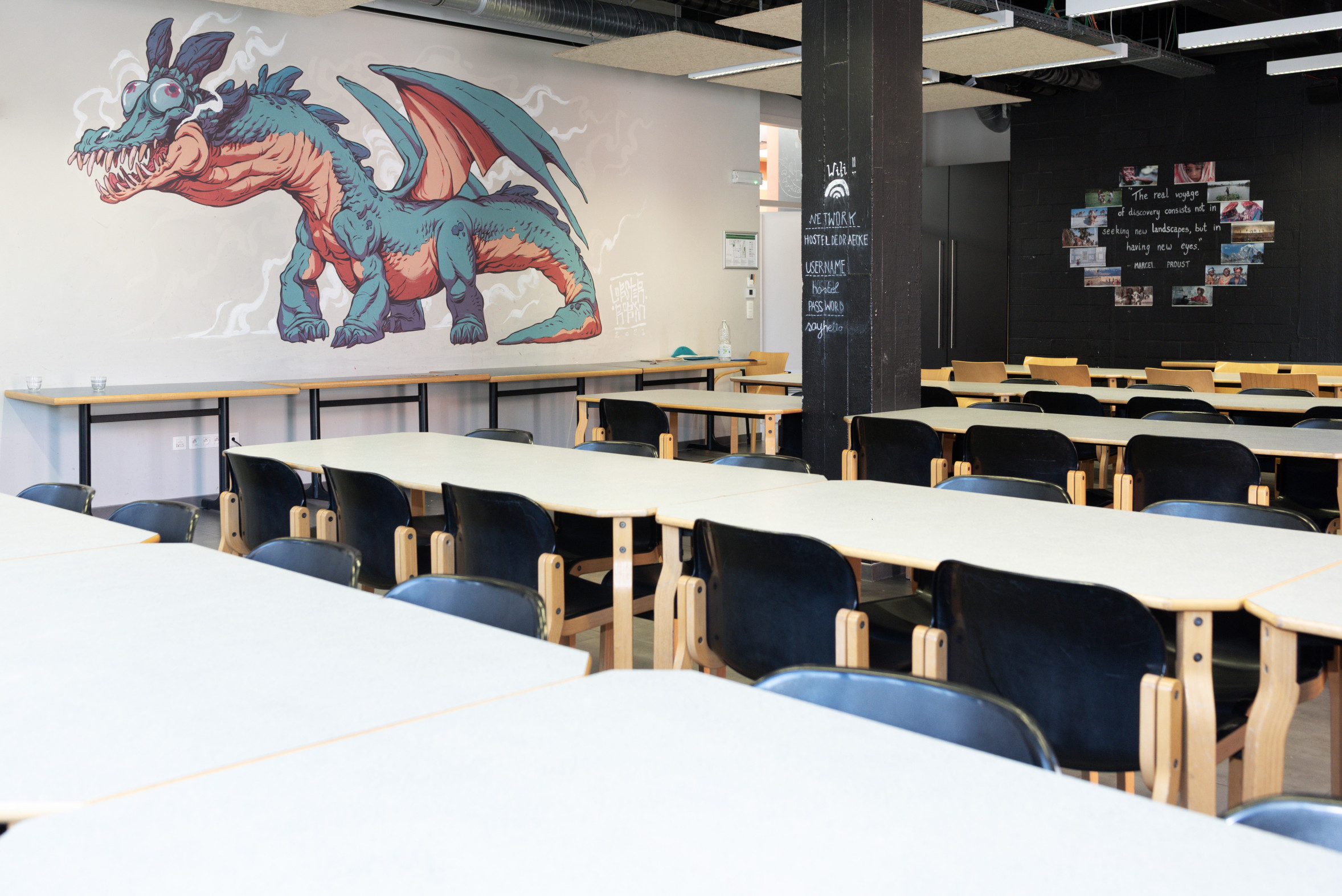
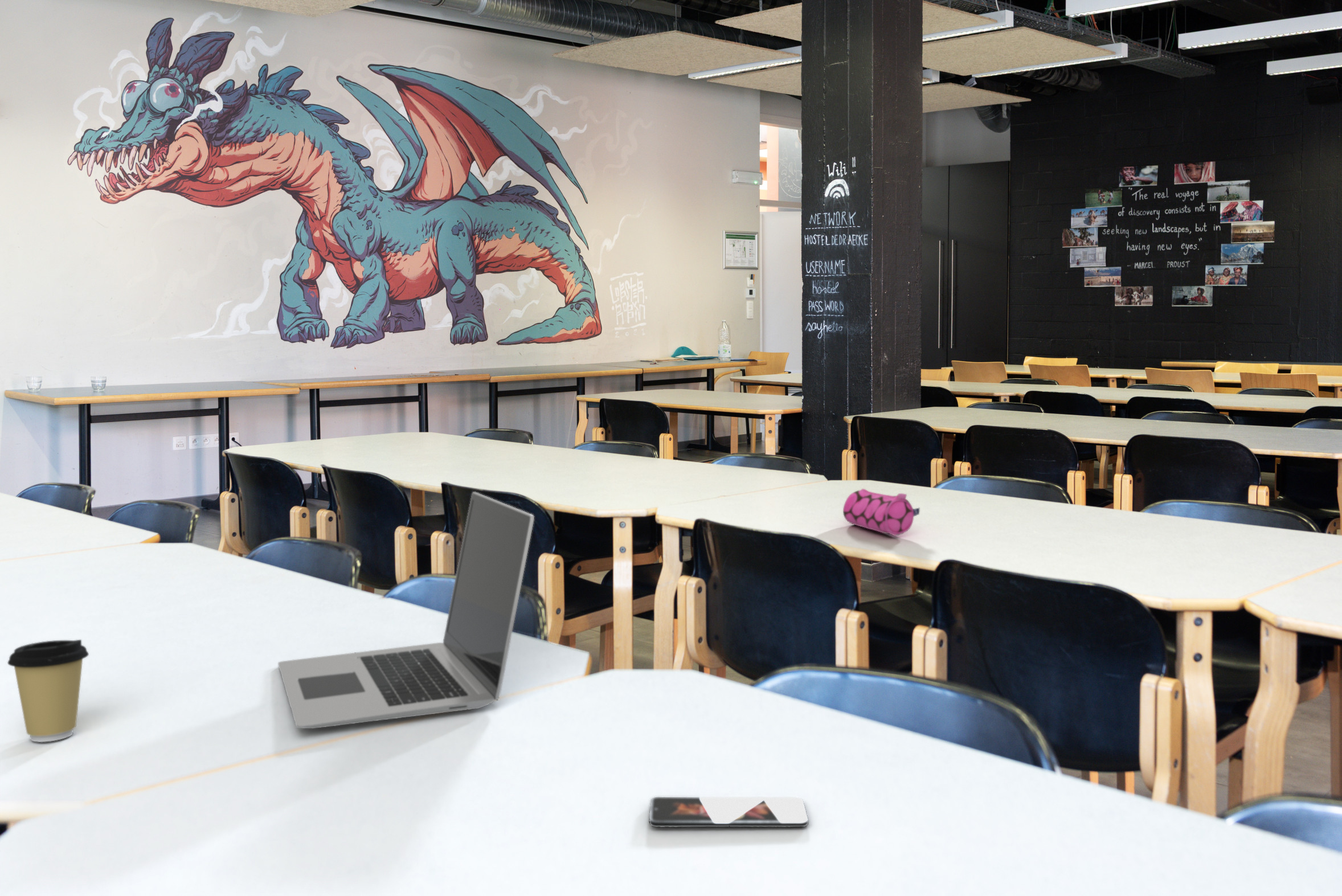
+ coffee cup [7,639,89,743]
+ pencil case [842,488,920,536]
+ smartphone [649,796,809,828]
+ laptop [277,491,535,729]
